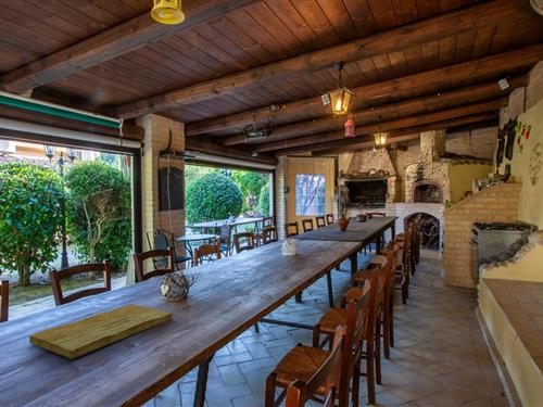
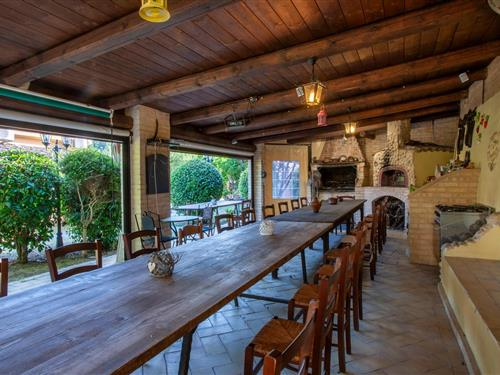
- cutting board [28,303,174,360]
